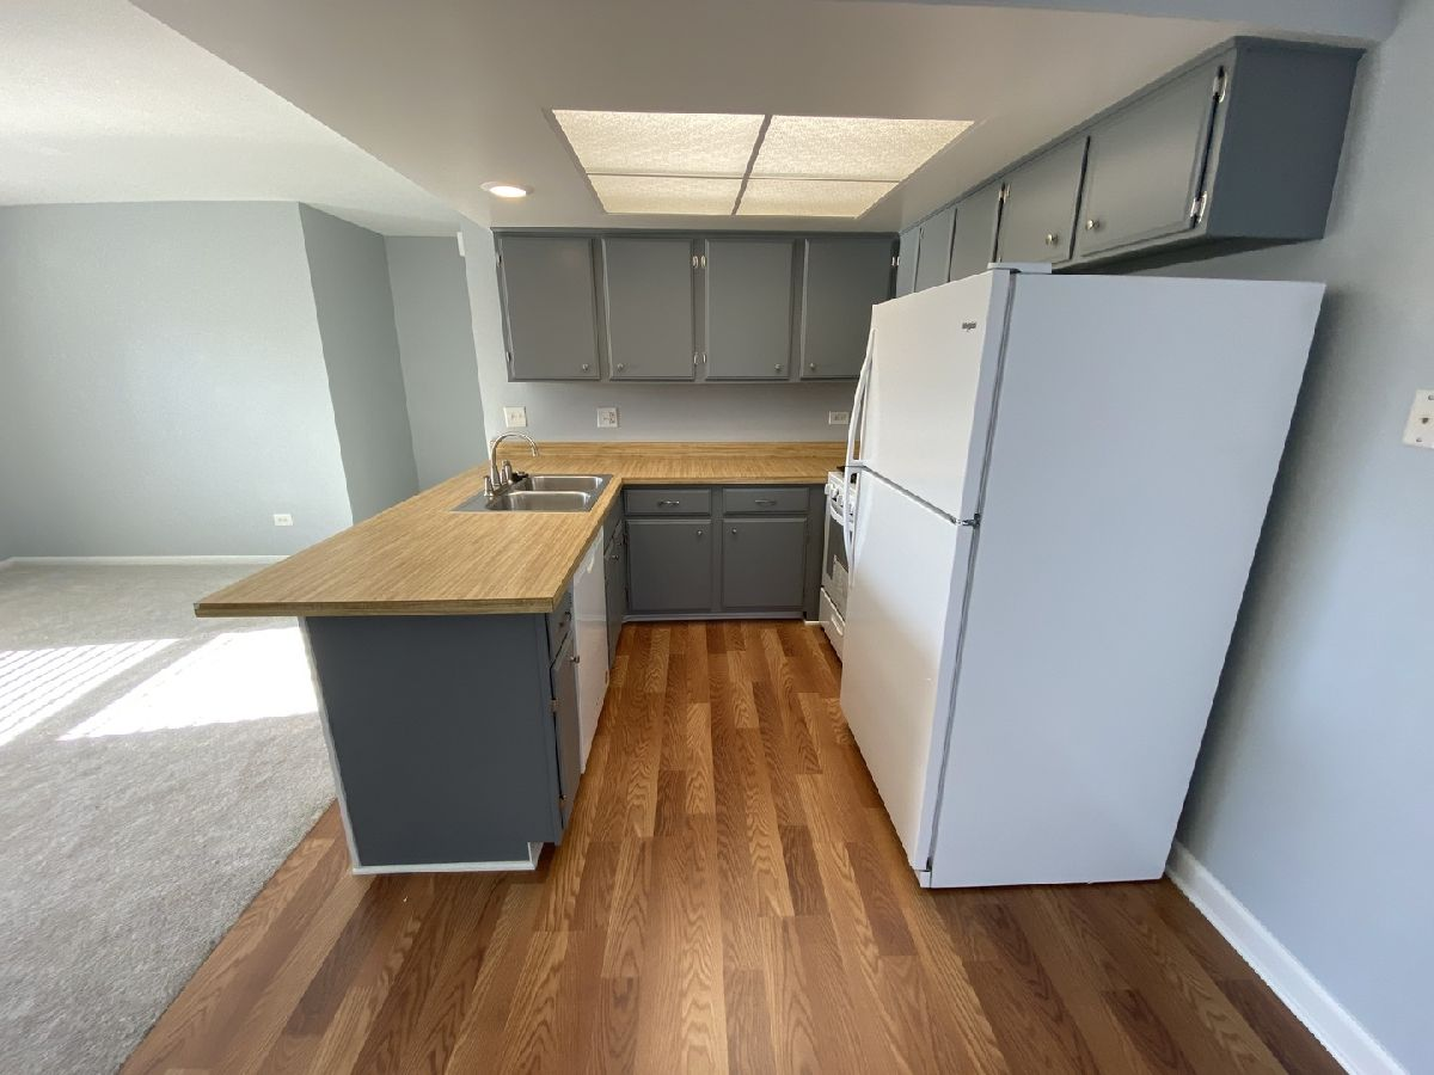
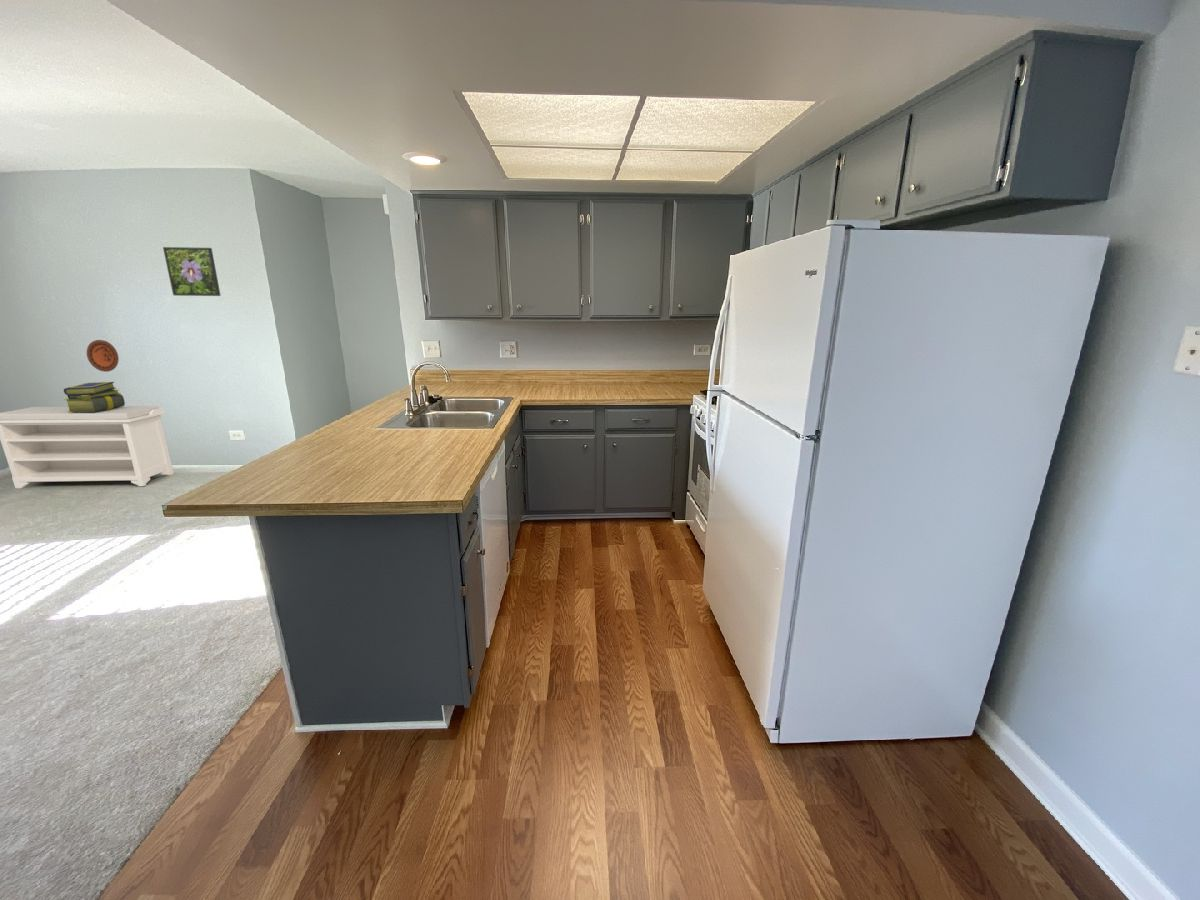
+ bench [0,405,175,489]
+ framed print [162,246,222,297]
+ stack of books [63,381,126,412]
+ decorative plate [86,339,120,373]
